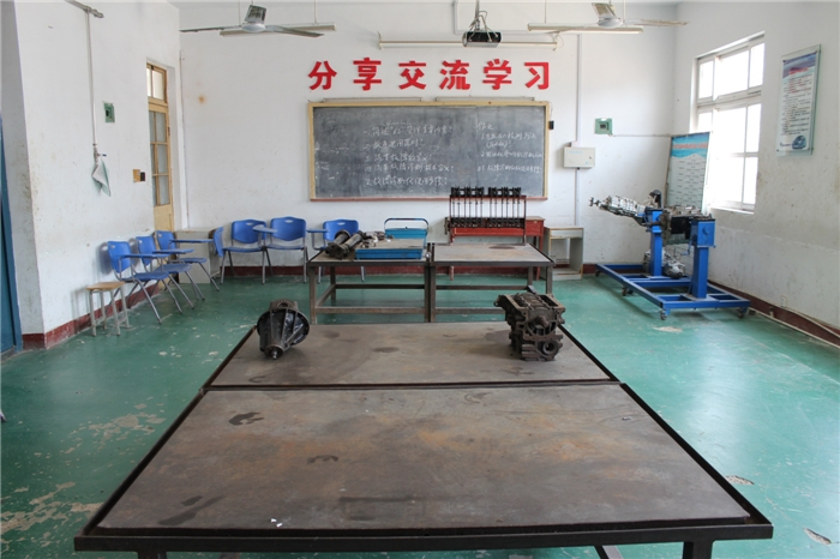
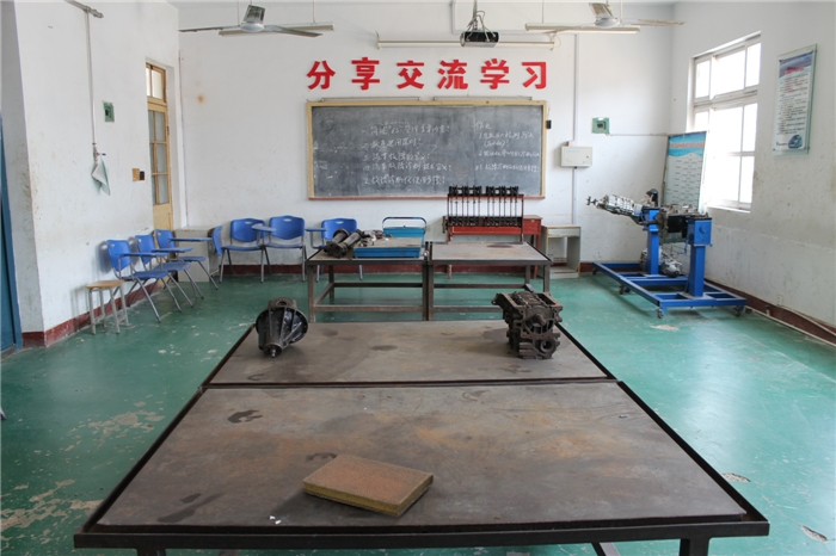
+ notebook [301,453,435,518]
